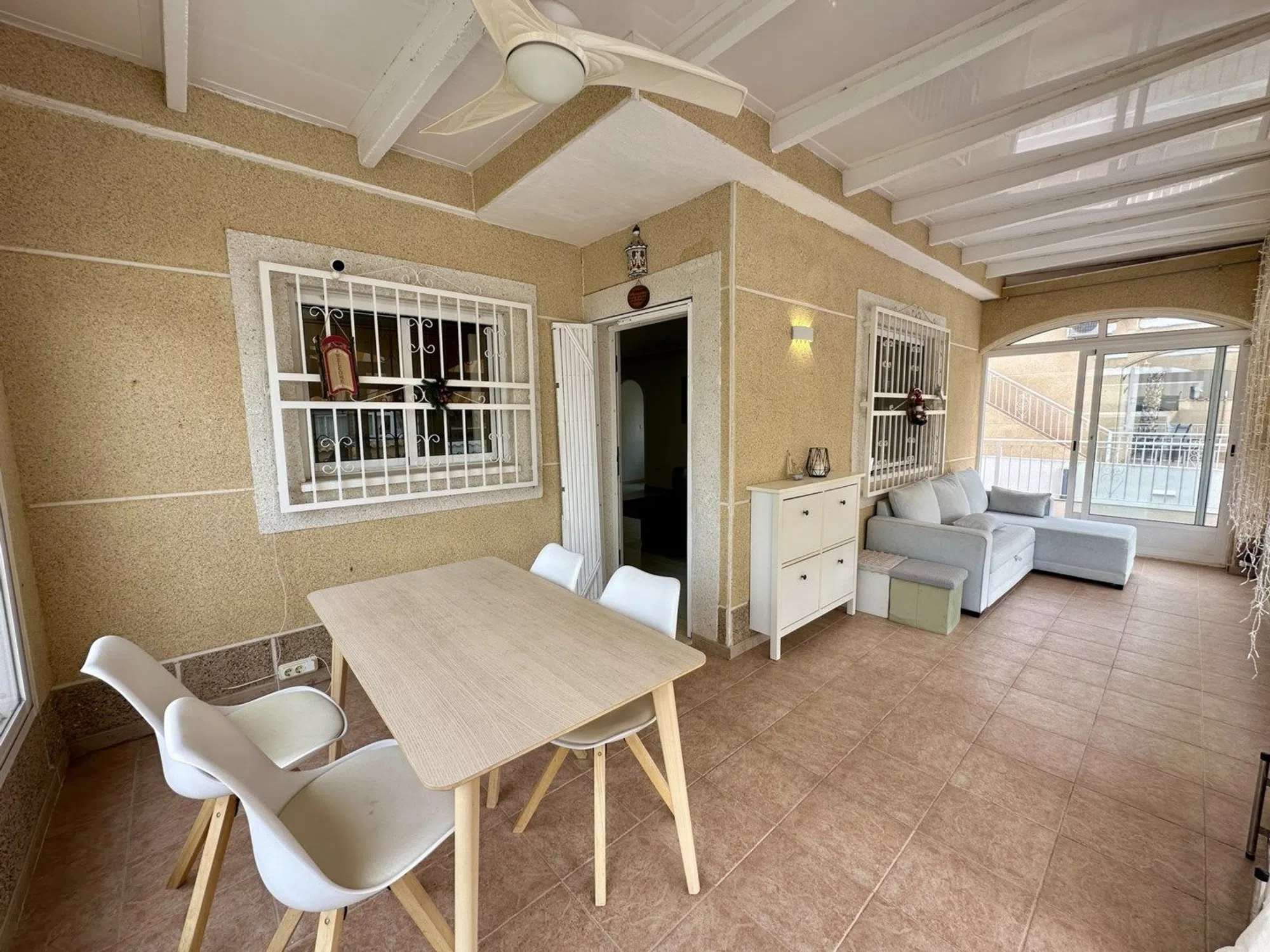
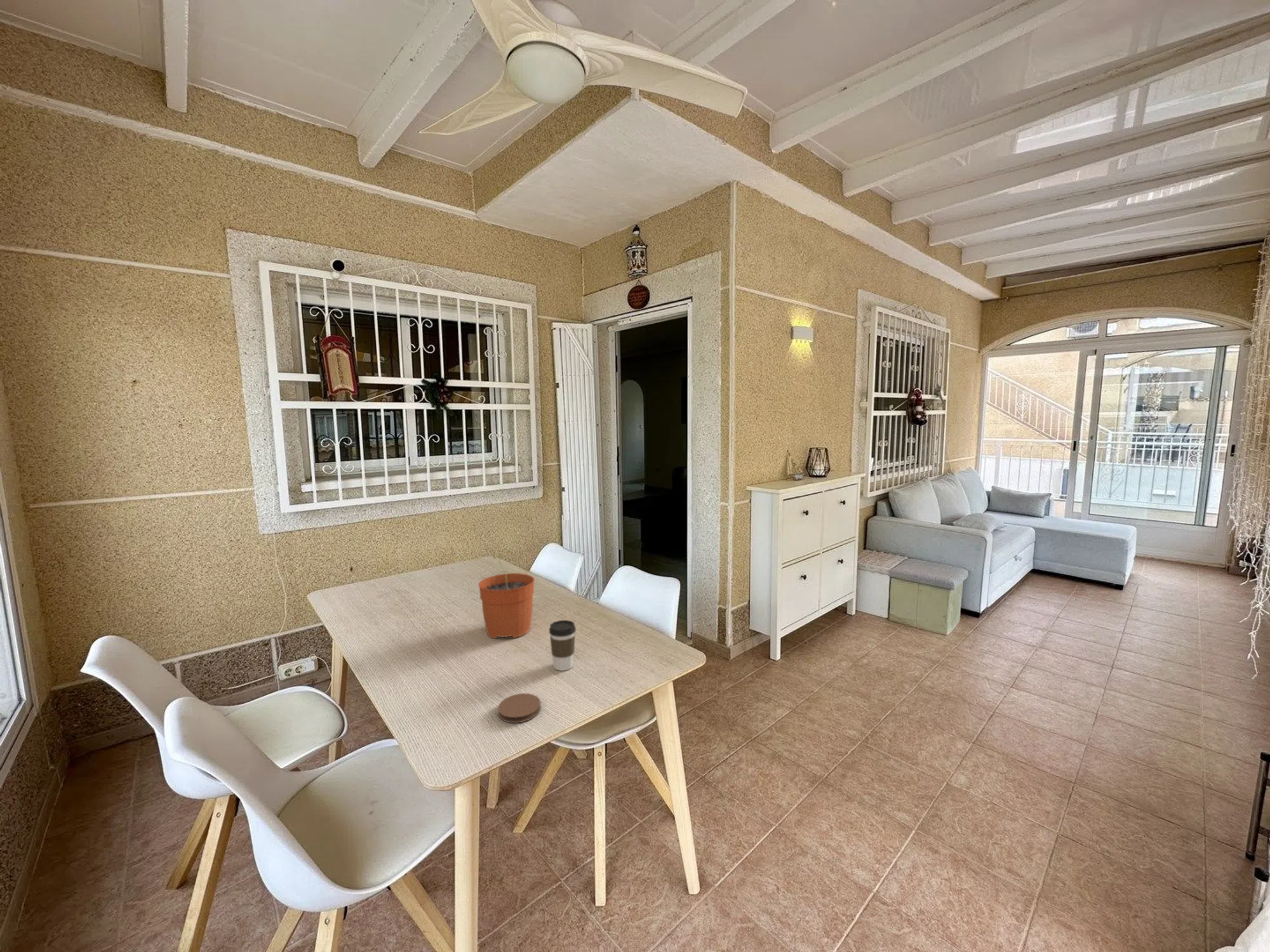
+ plant pot [478,554,535,639]
+ coaster [497,692,542,724]
+ coffee cup [549,619,577,671]
